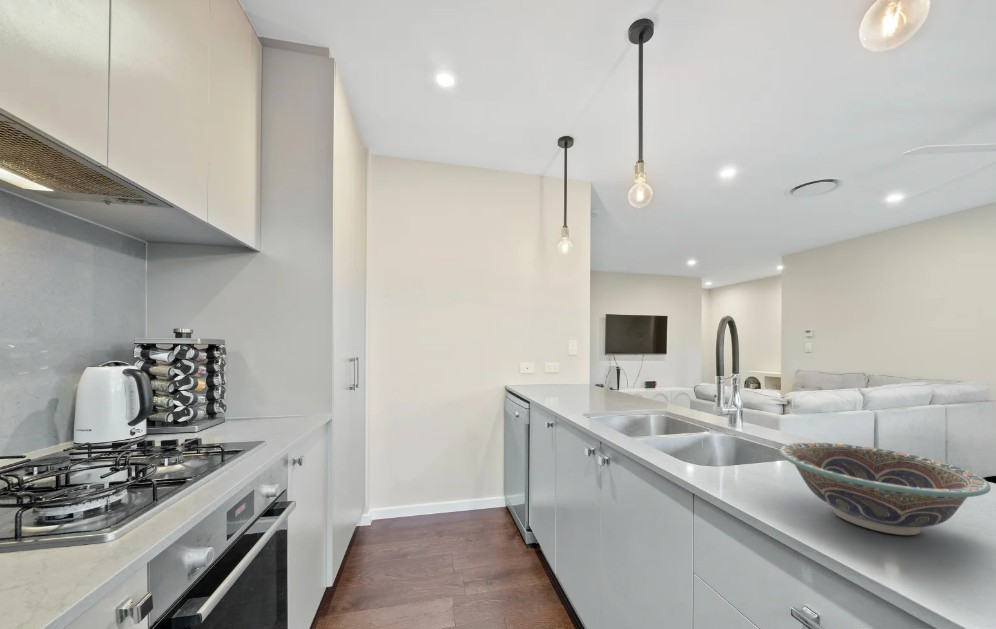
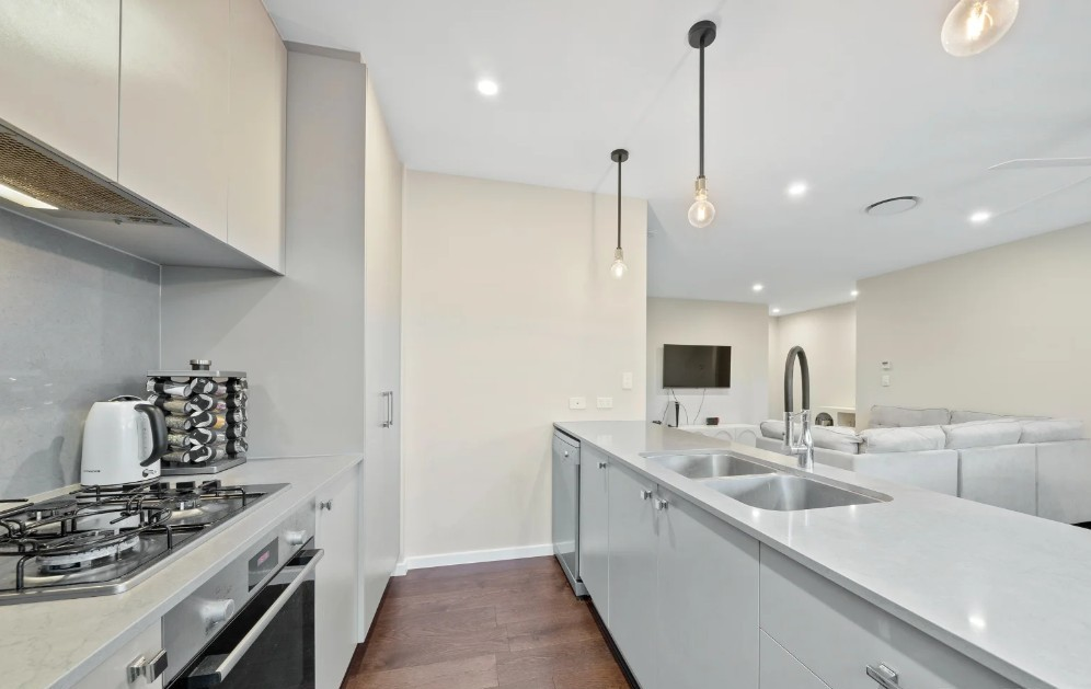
- decorative bowl [779,441,992,536]
